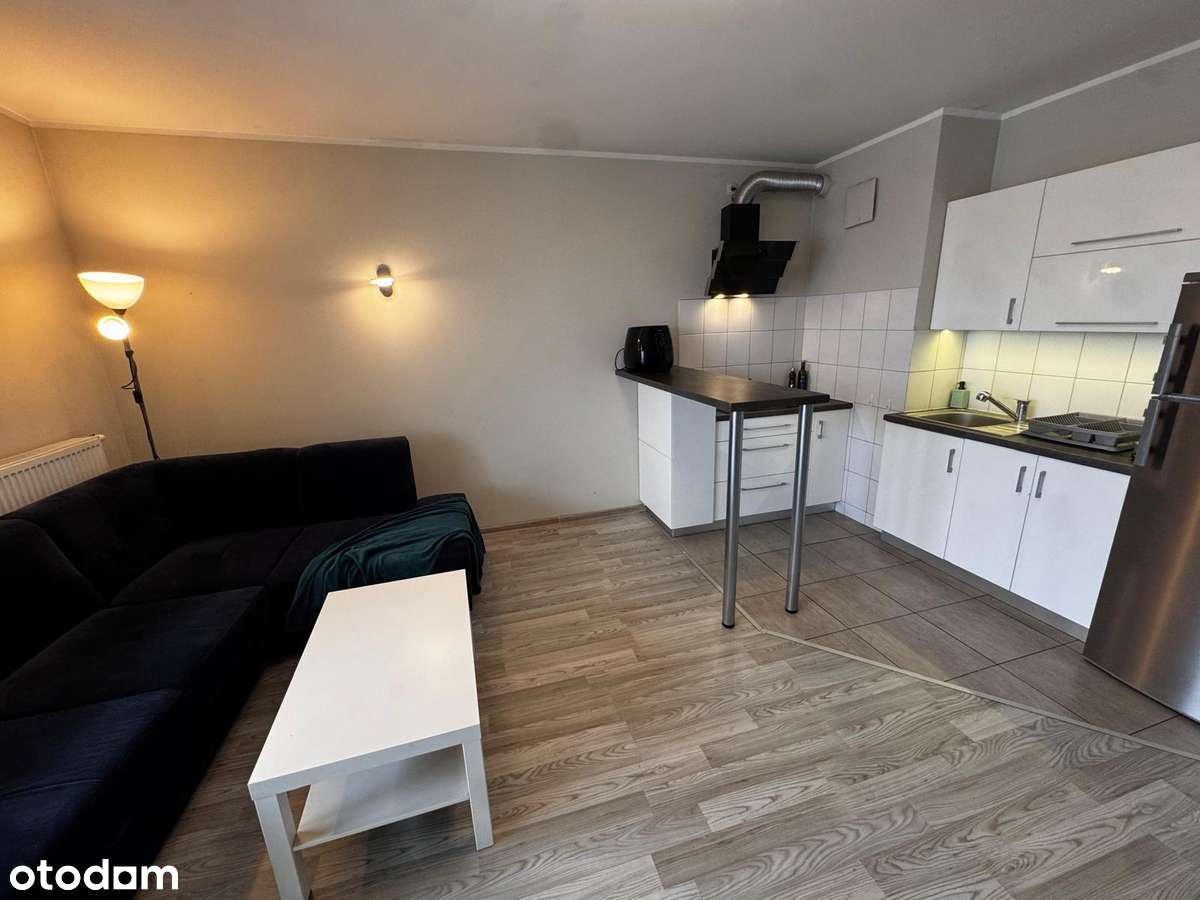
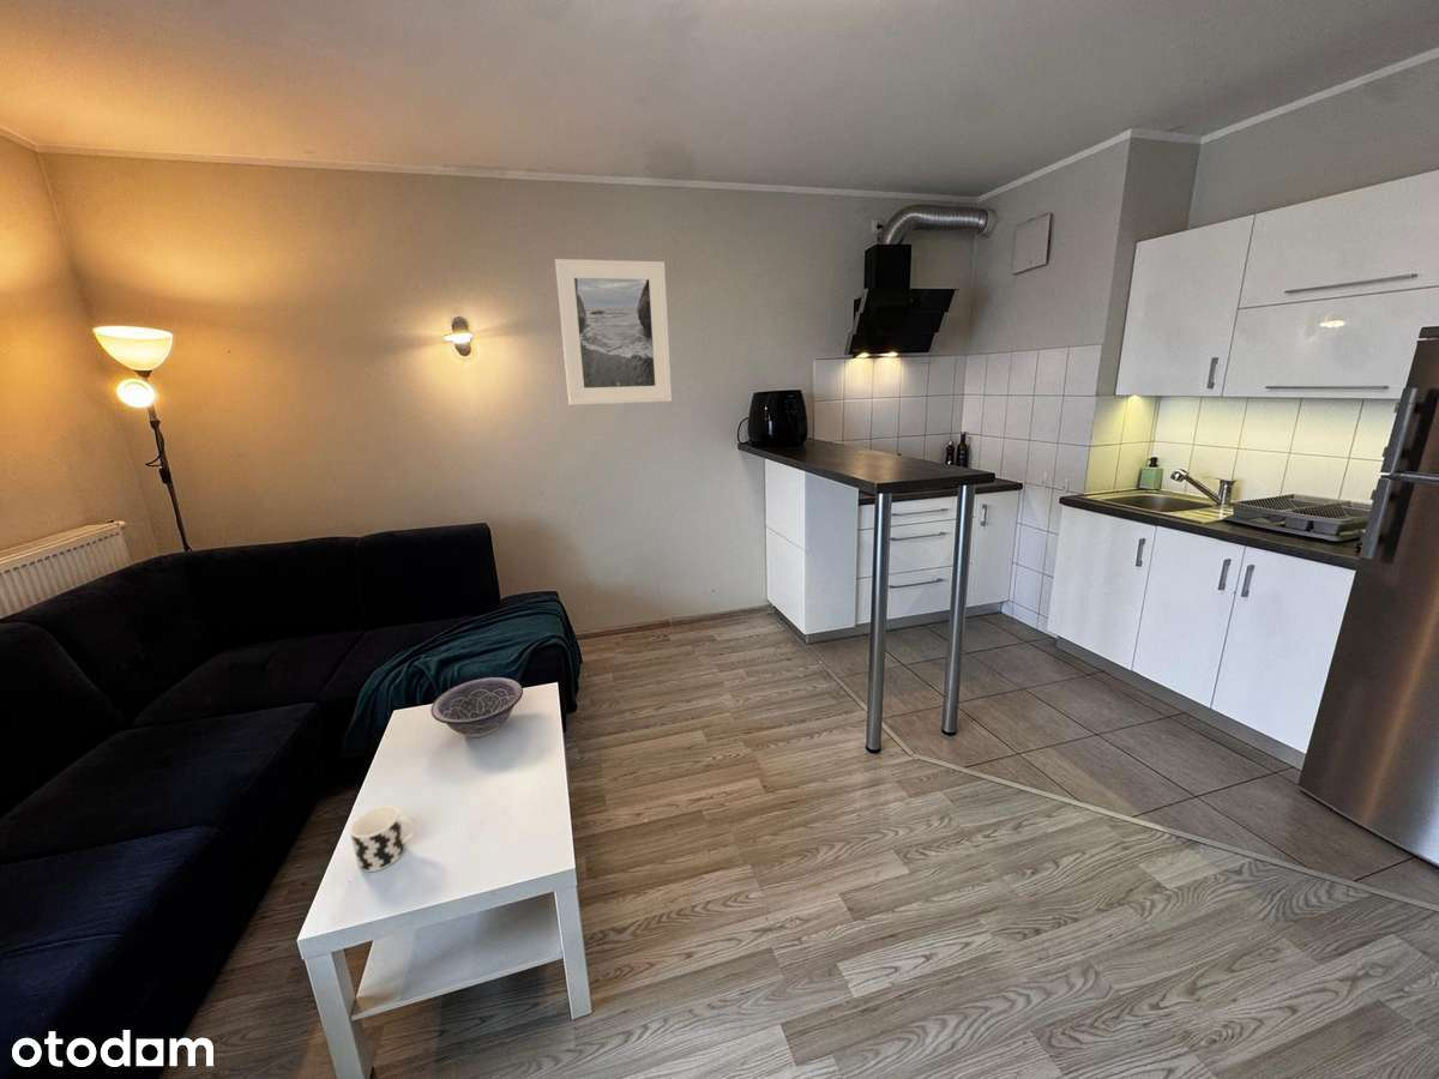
+ cup [349,804,419,873]
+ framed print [554,258,673,406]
+ decorative bowl [429,676,524,739]
